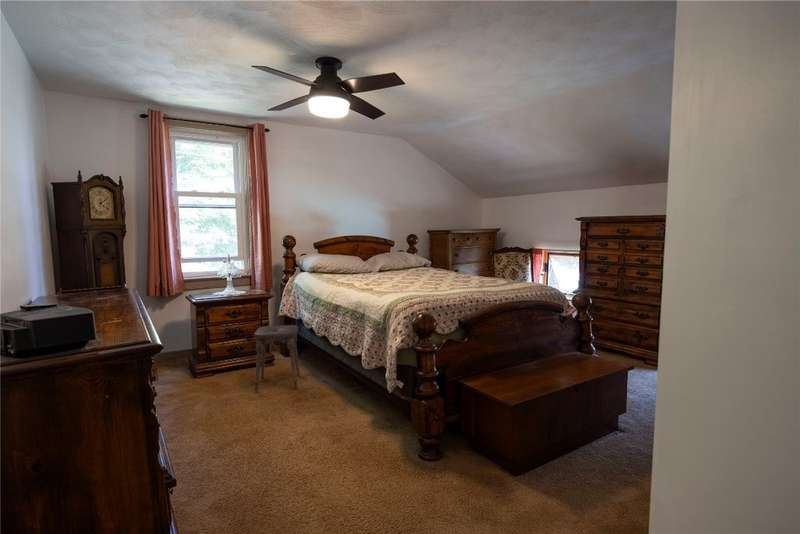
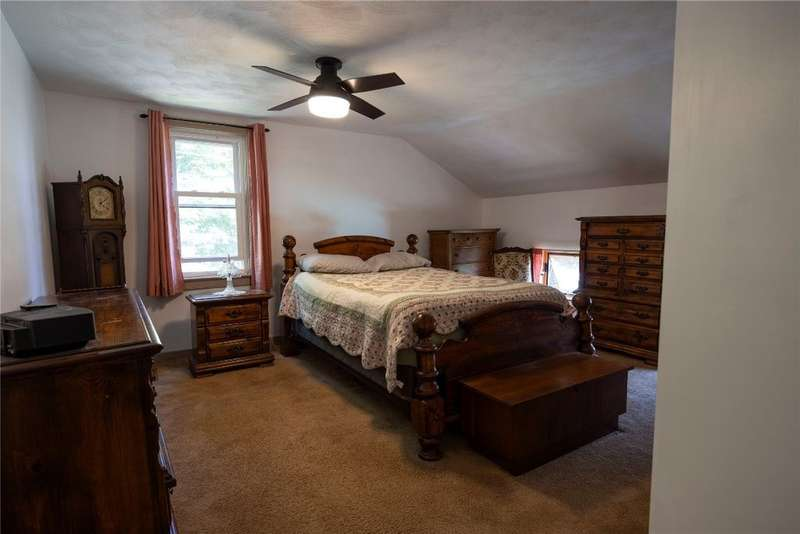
- stool [253,324,301,392]
